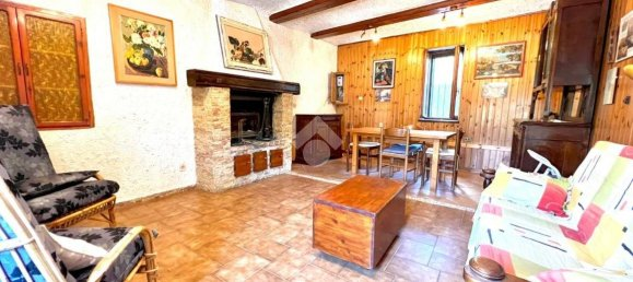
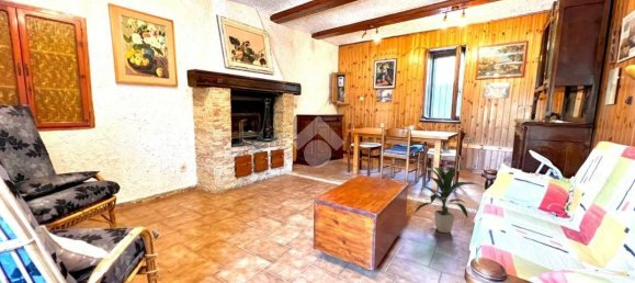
+ indoor plant [413,166,478,234]
